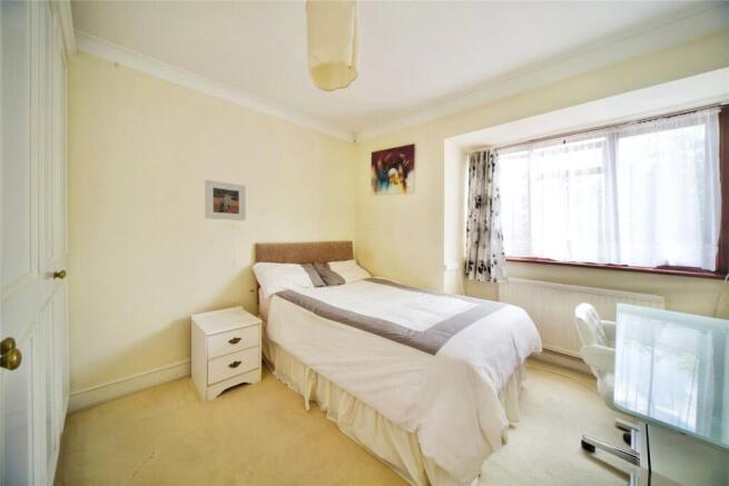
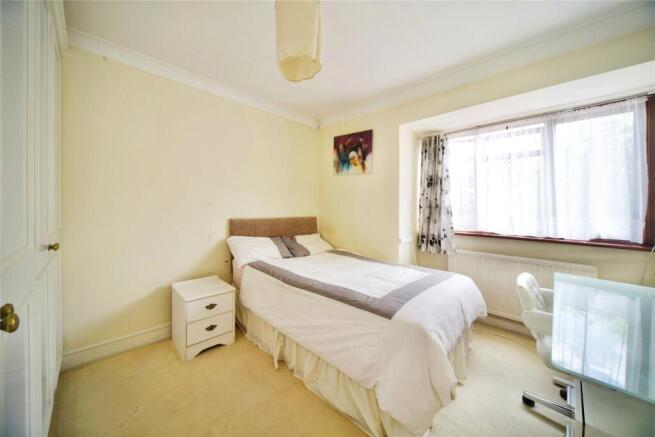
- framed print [204,179,247,221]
